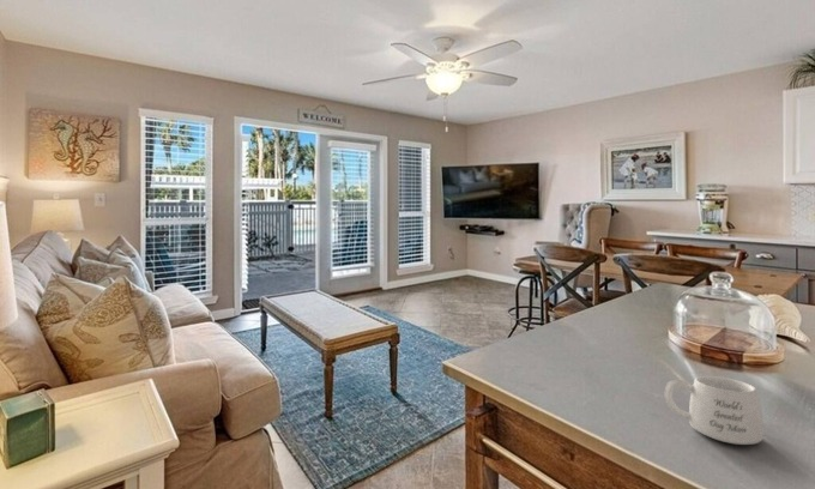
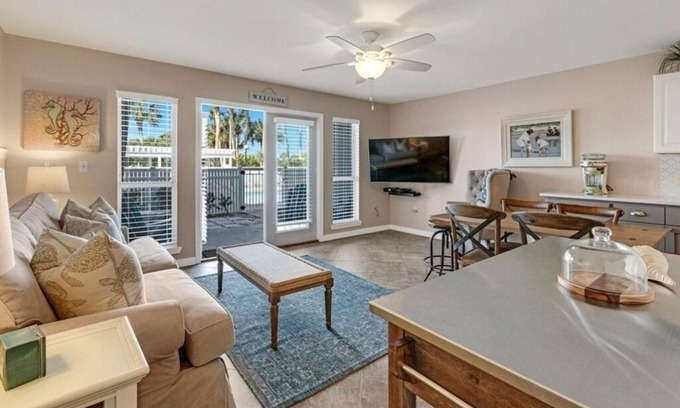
- mug [663,375,765,446]
